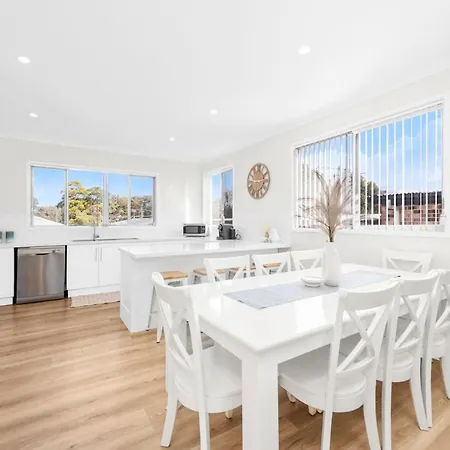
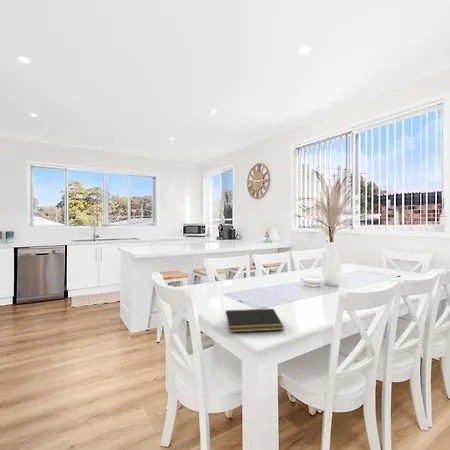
+ notepad [224,308,285,334]
